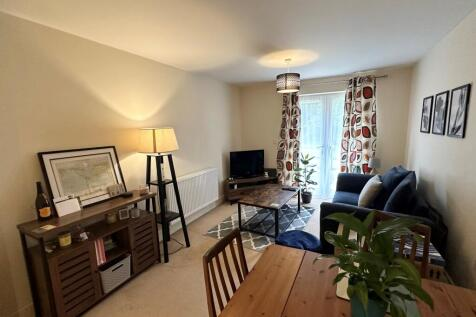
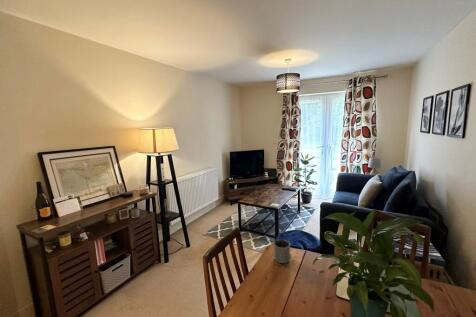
+ mug [273,239,292,264]
